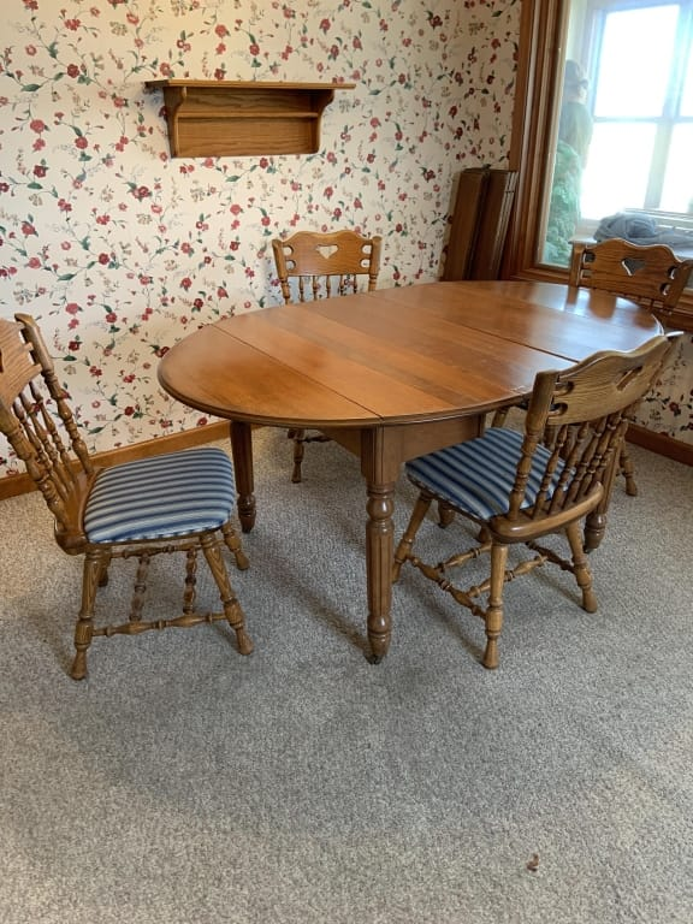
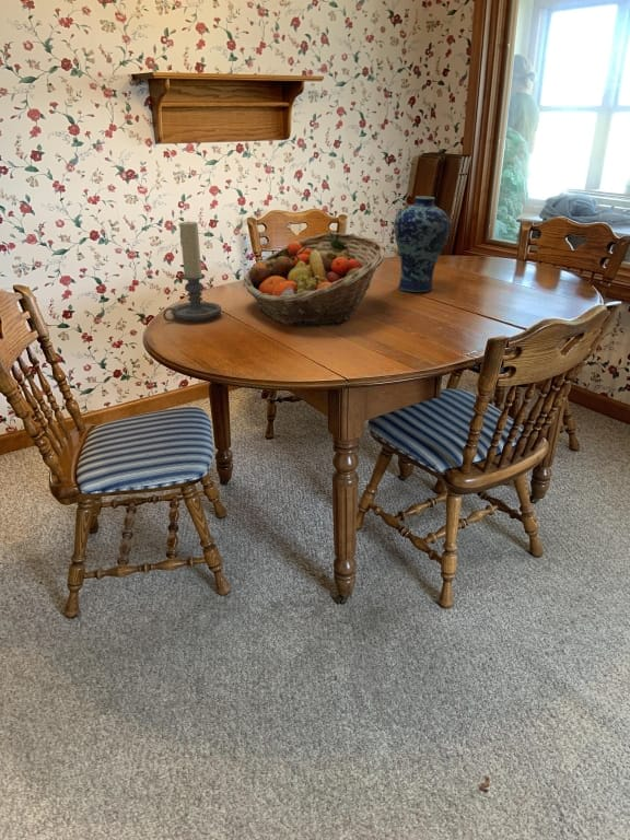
+ candle holder [162,220,222,323]
+ vase [393,195,452,293]
+ fruit basket [242,232,388,328]
